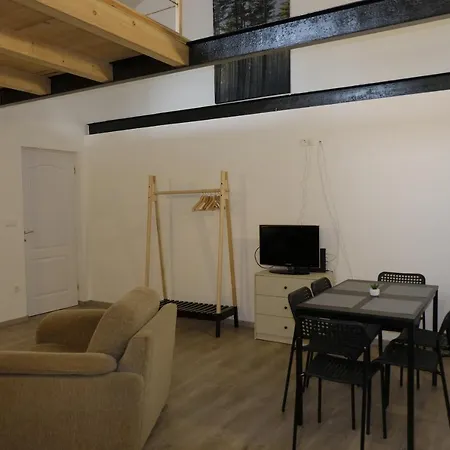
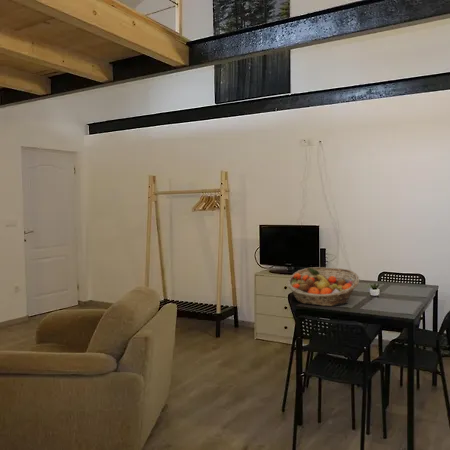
+ fruit basket [286,266,360,307]
